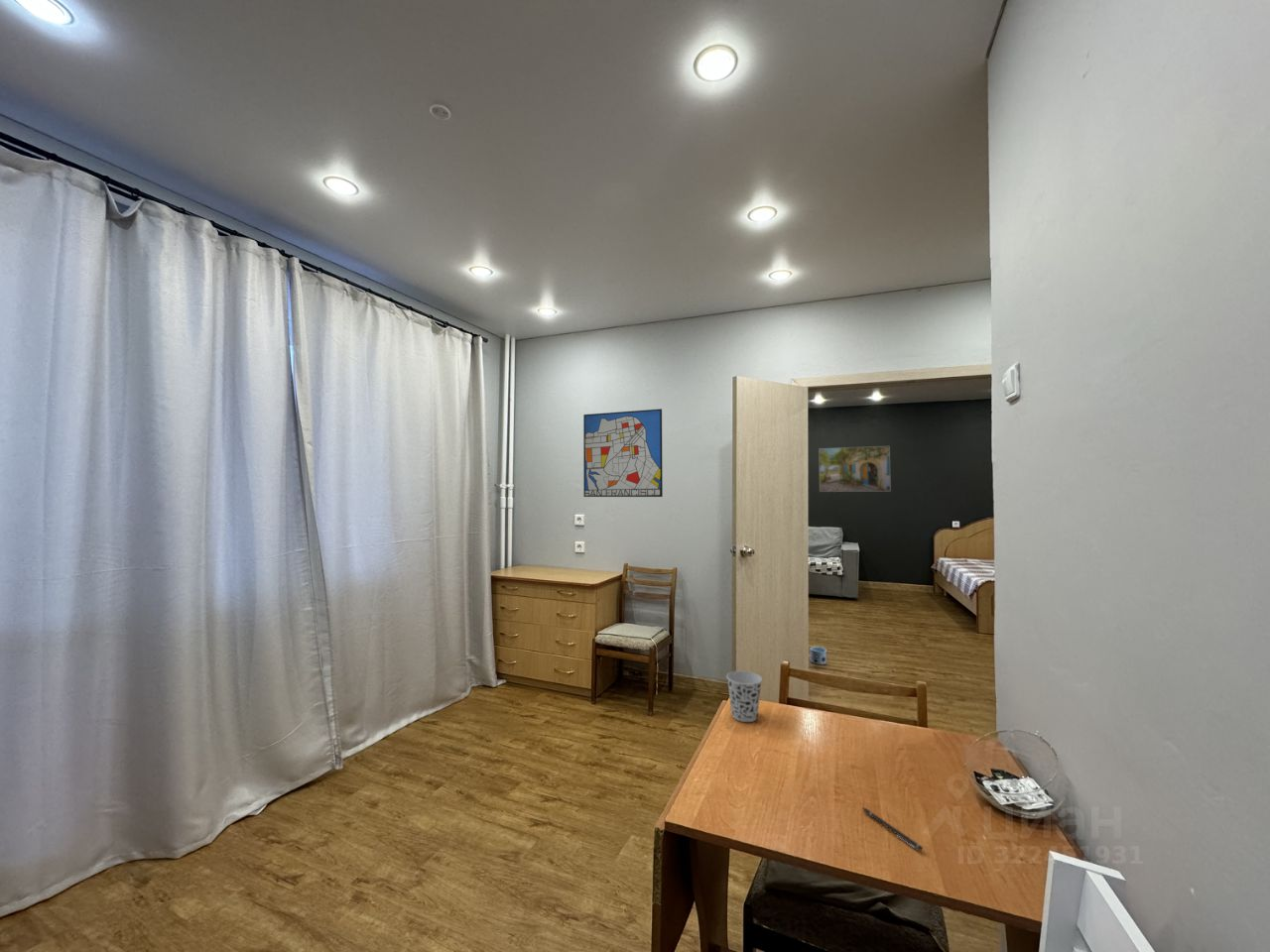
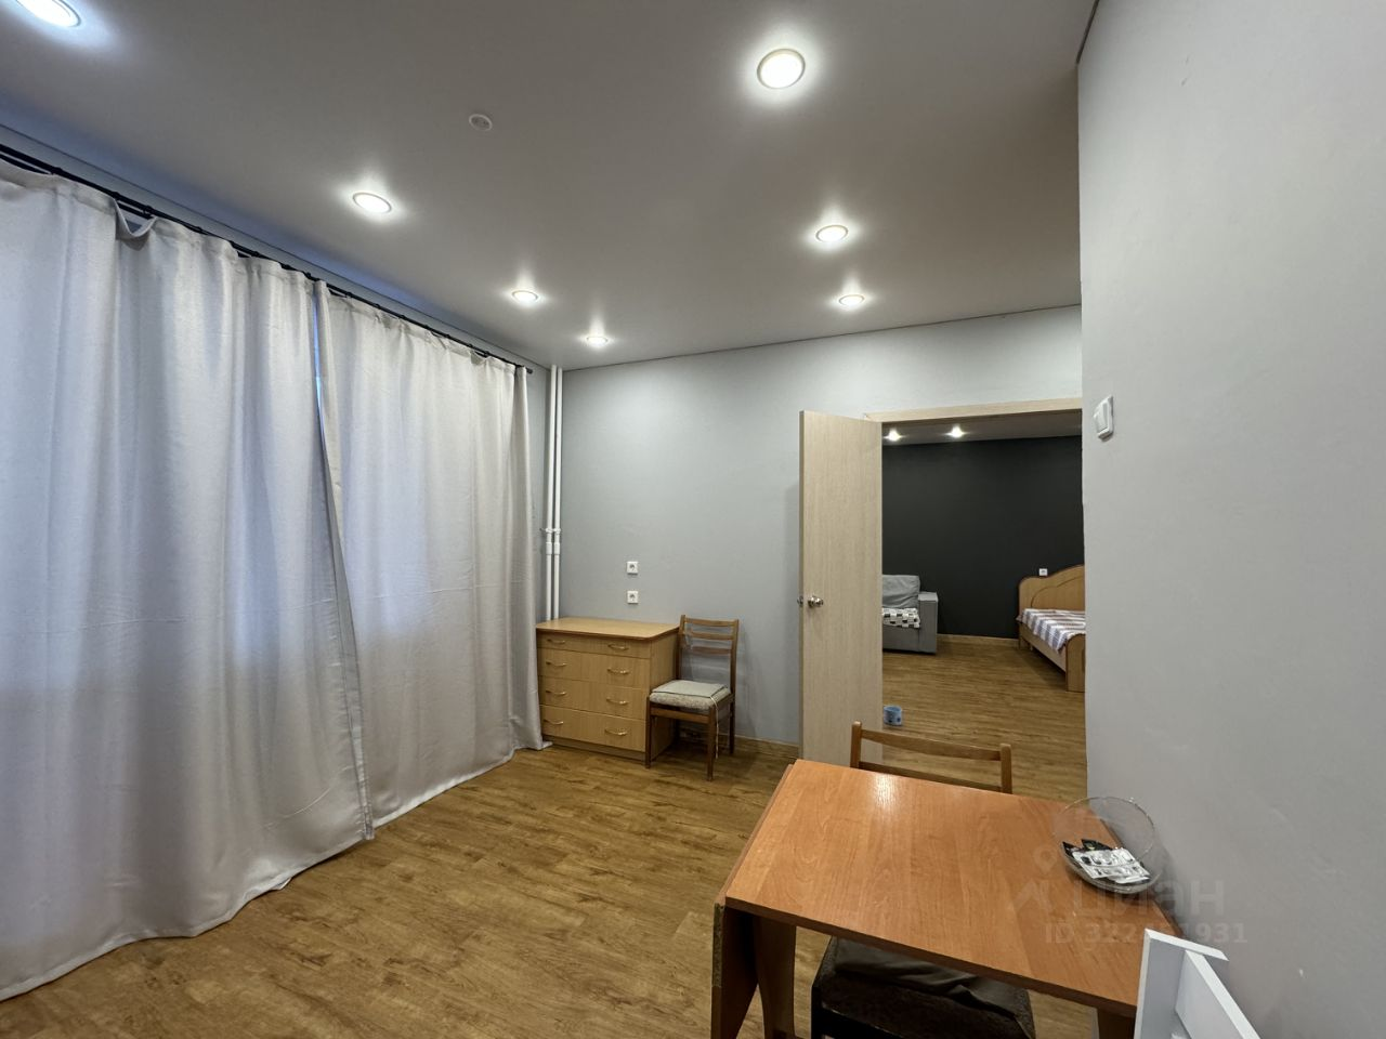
- cup [725,670,763,723]
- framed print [818,445,892,493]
- pen [860,806,924,852]
- wall art [582,408,664,498]
